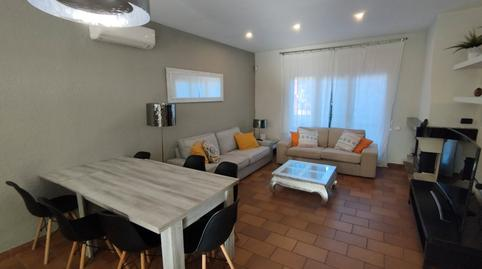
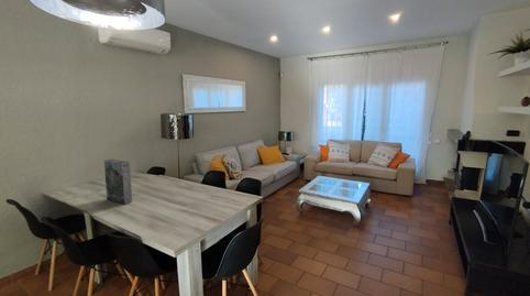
+ cereal box [103,158,133,205]
